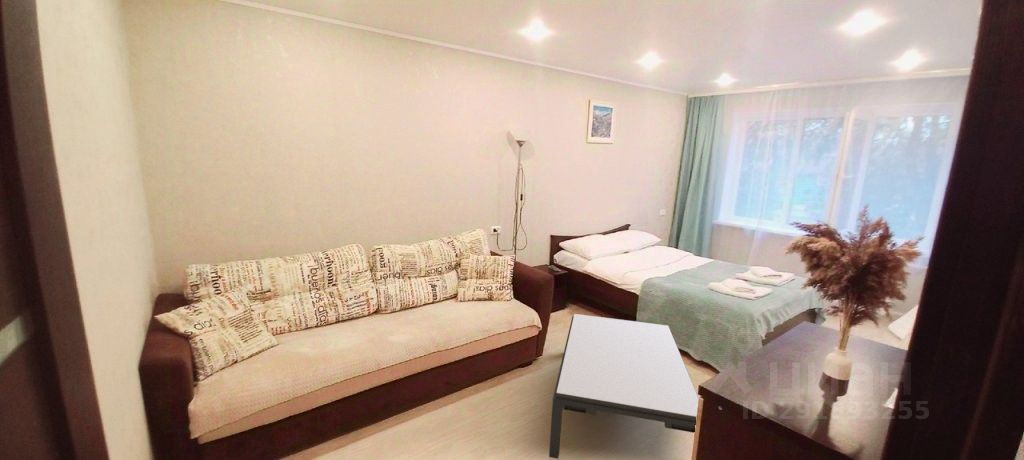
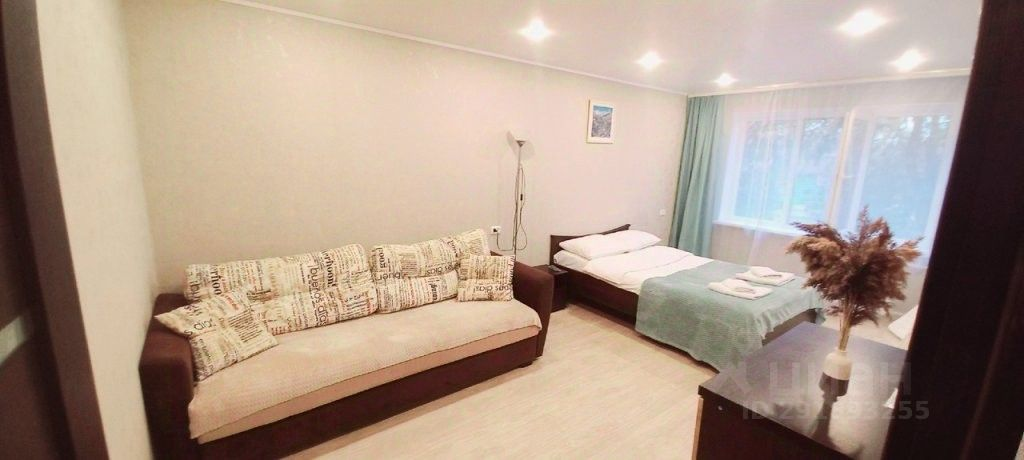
- coffee table [548,313,700,460]
